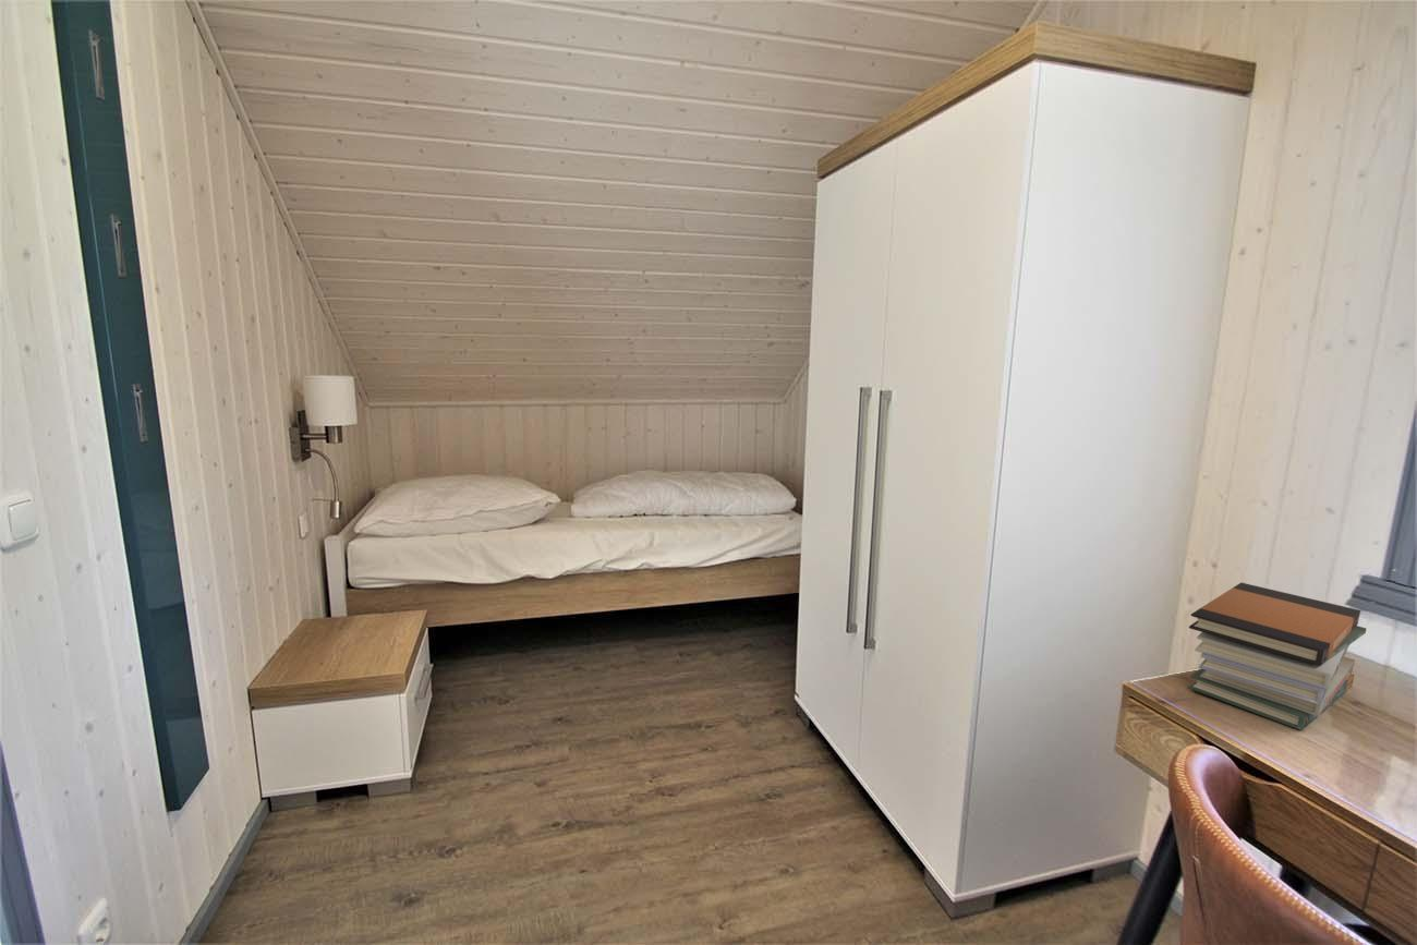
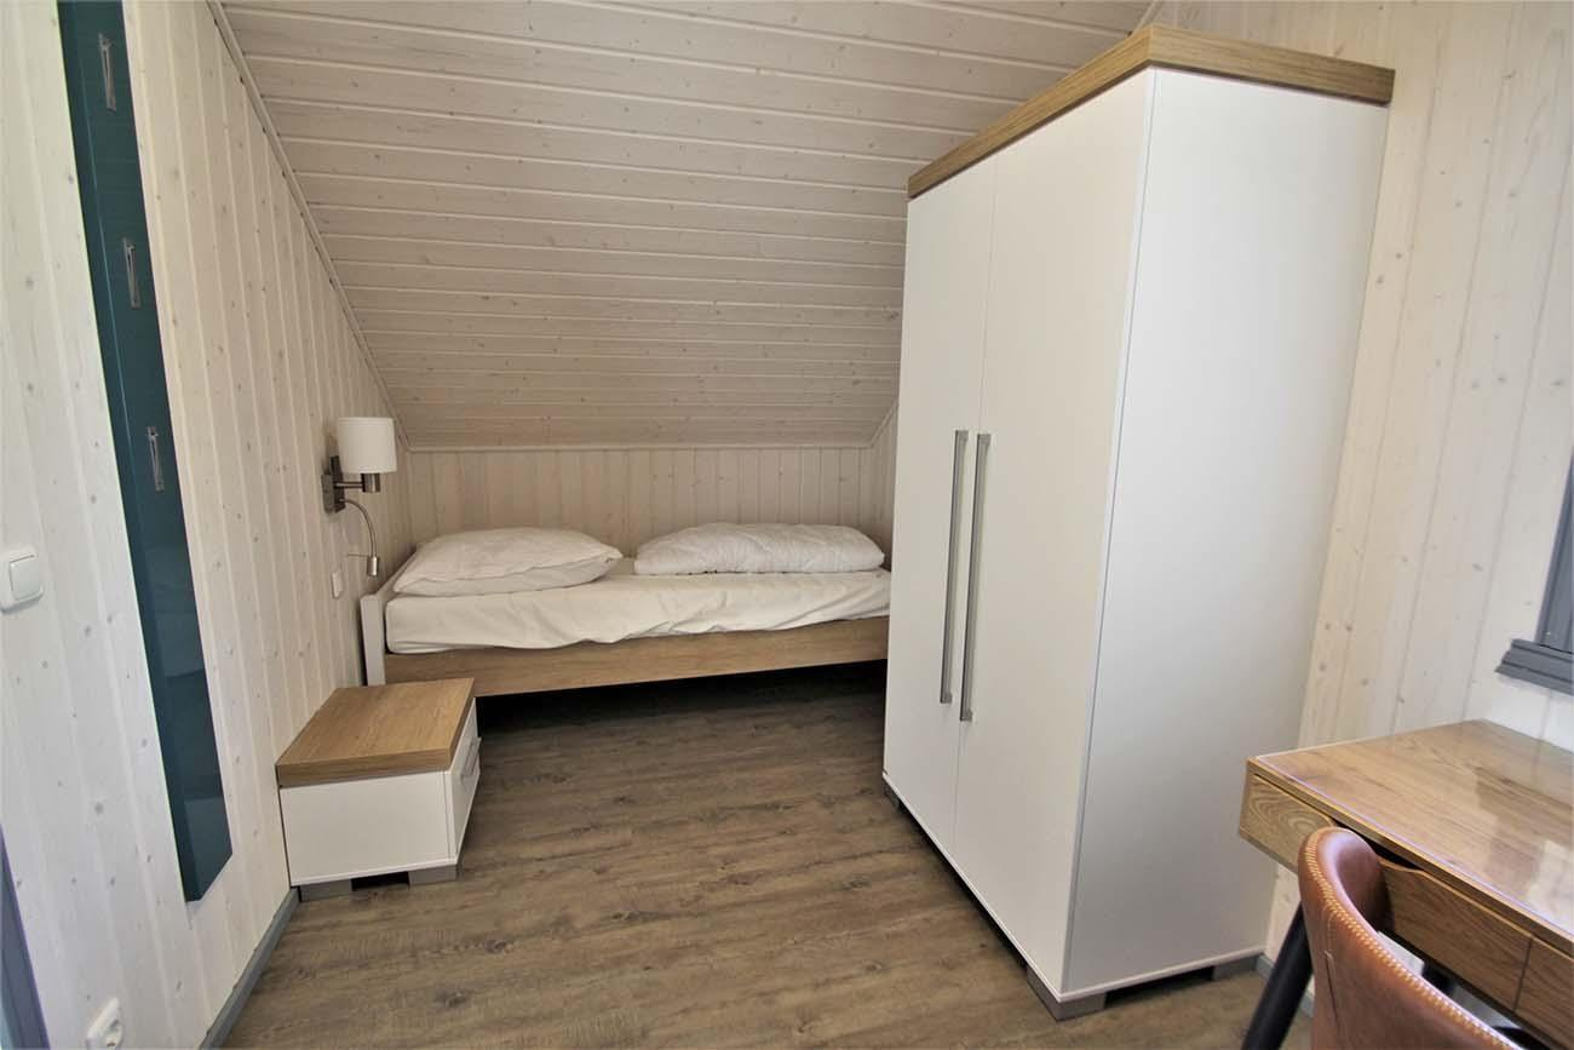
- book stack [1187,582,1367,731]
